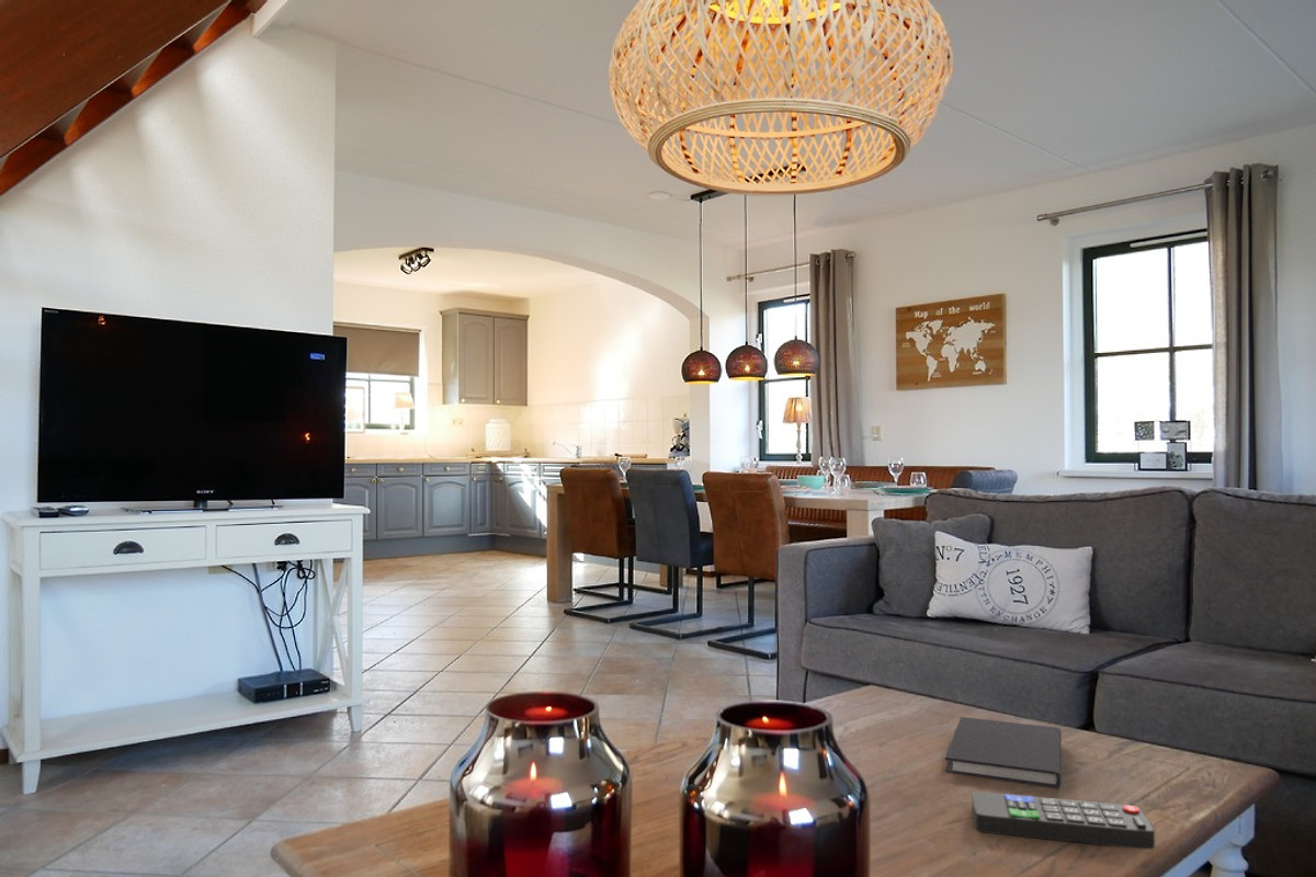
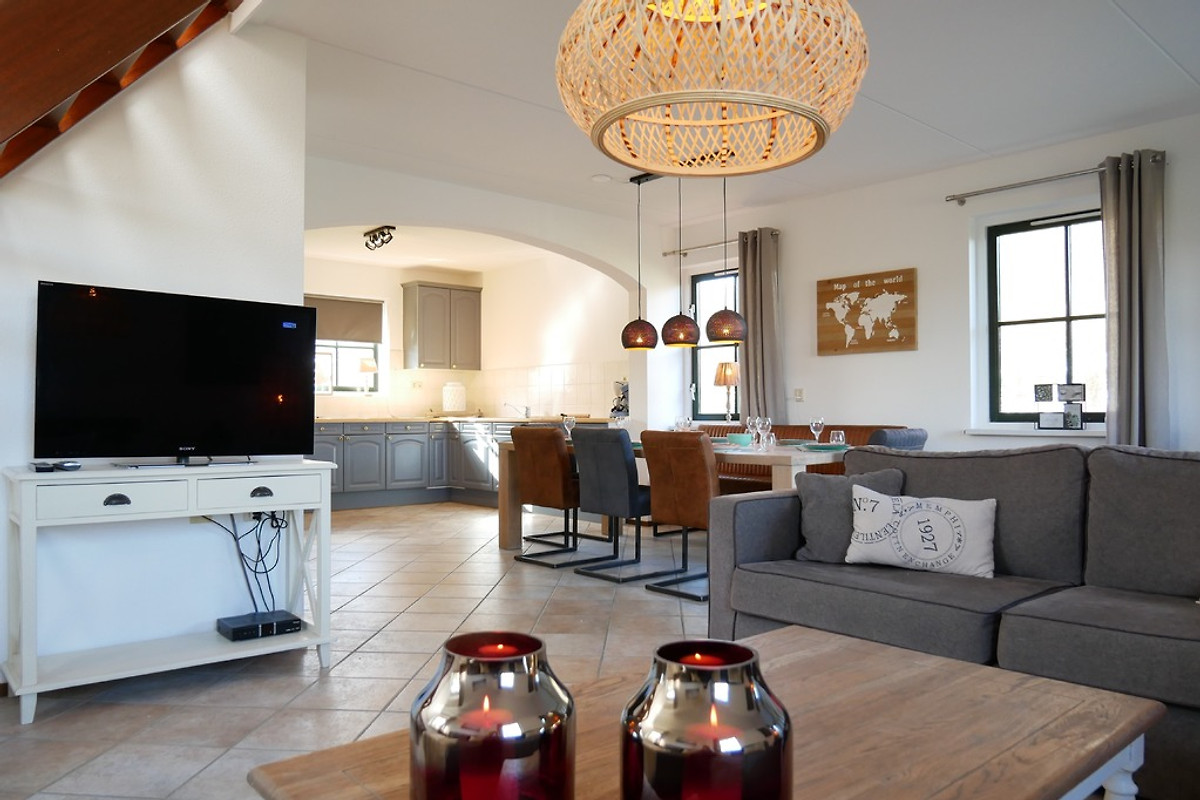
- diary [944,716,1063,789]
- remote control [972,790,1156,850]
